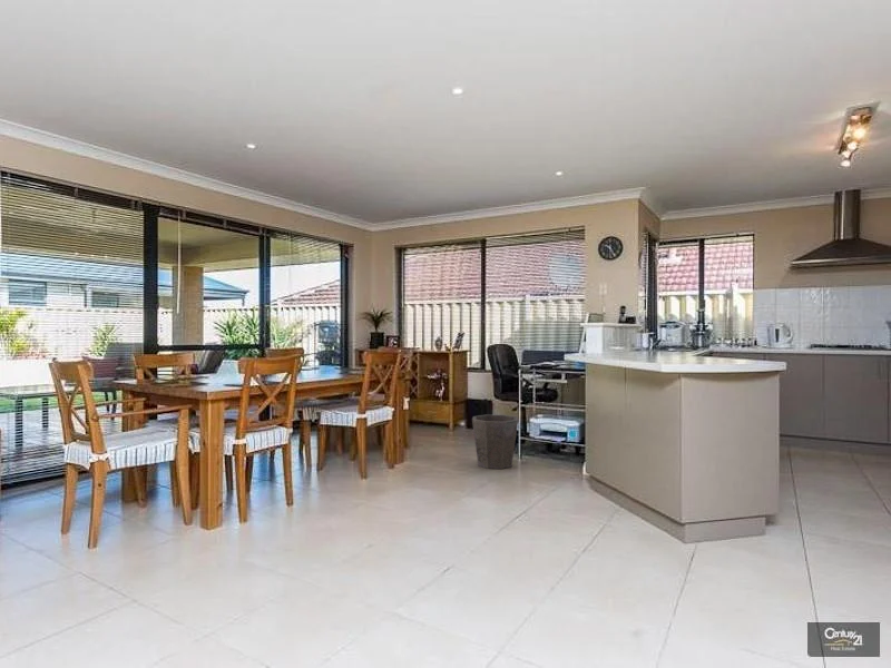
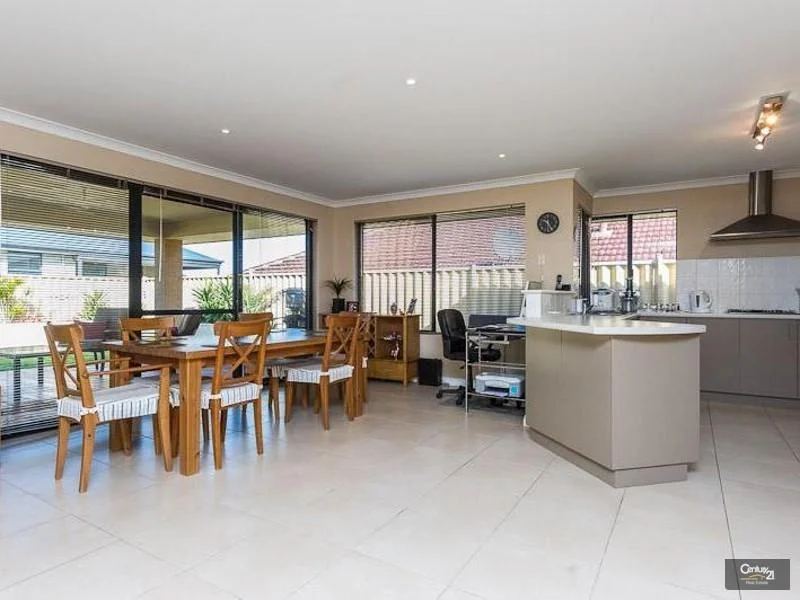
- waste bin [471,413,519,470]
